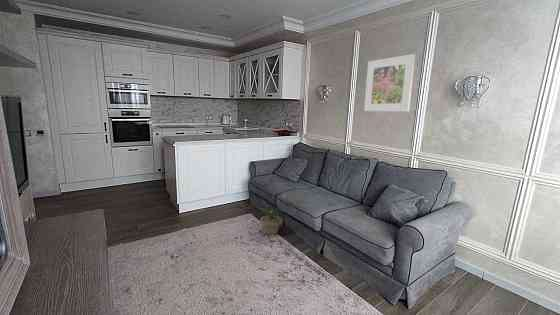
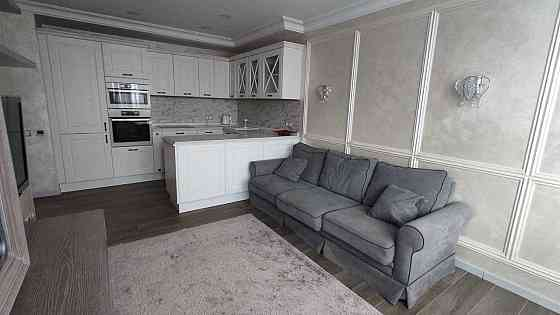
- potted plant [259,195,284,236]
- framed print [363,53,416,113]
